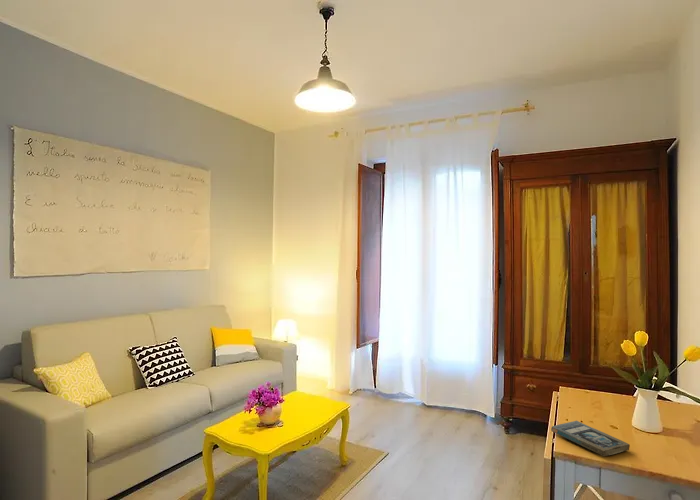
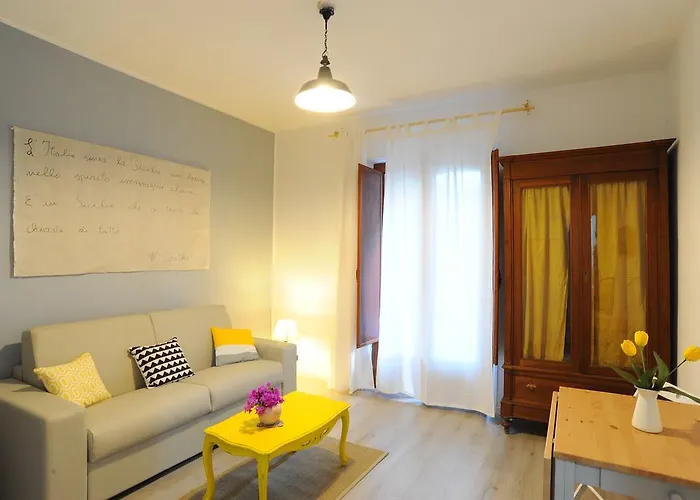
- book [550,420,631,457]
